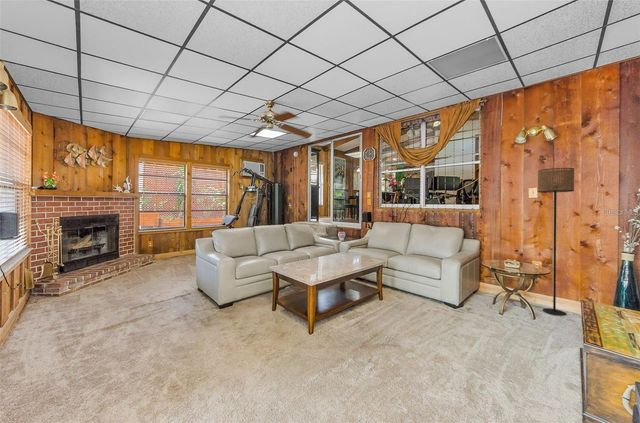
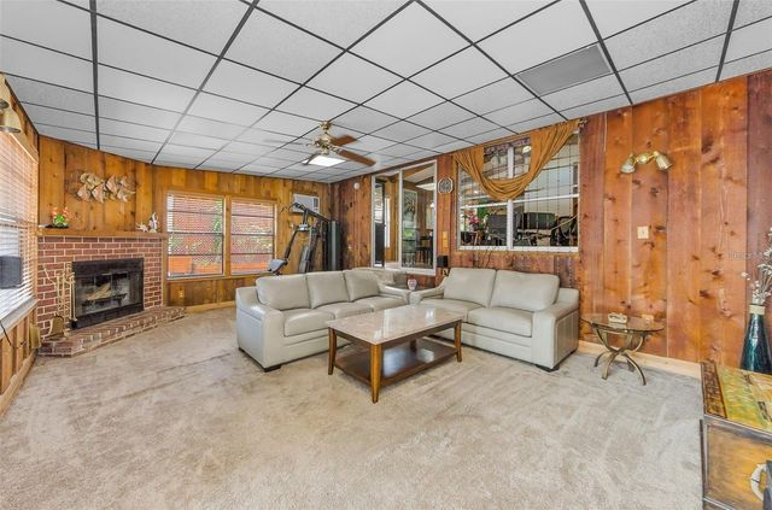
- floor lamp [537,167,575,317]
